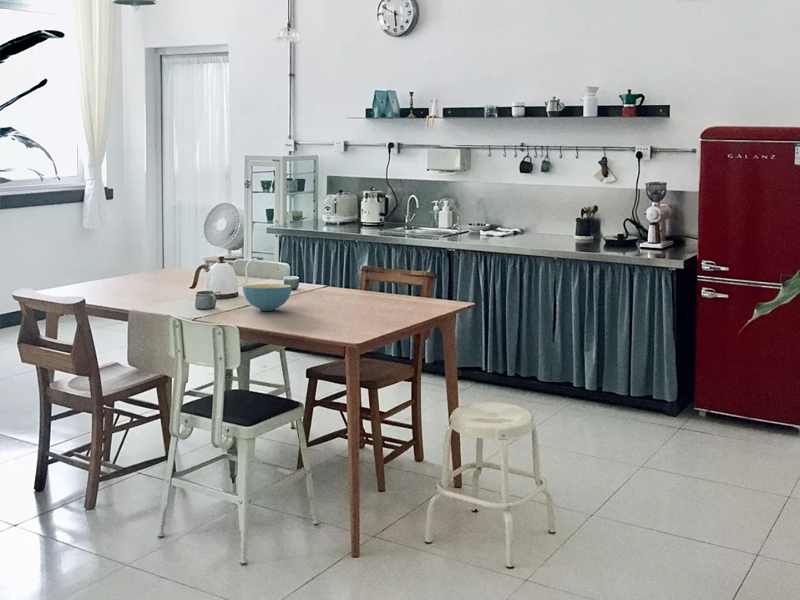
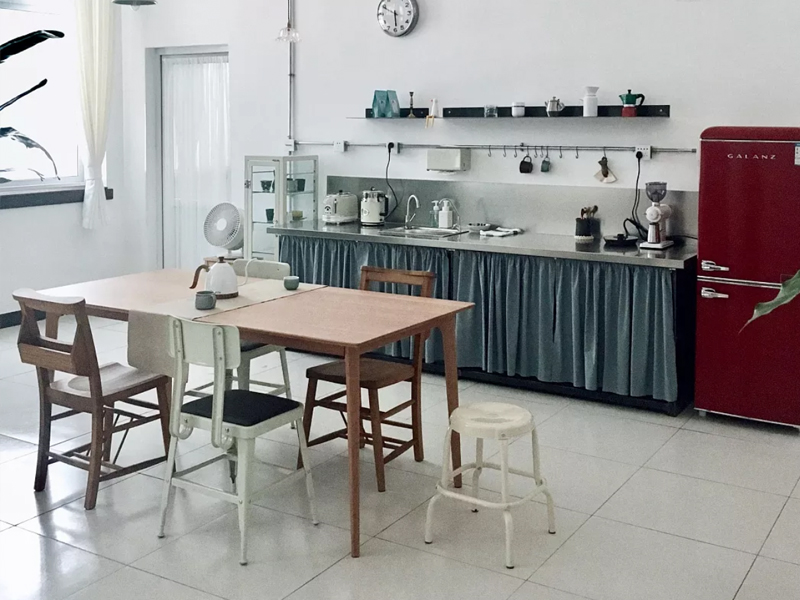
- cereal bowl [241,283,293,312]
